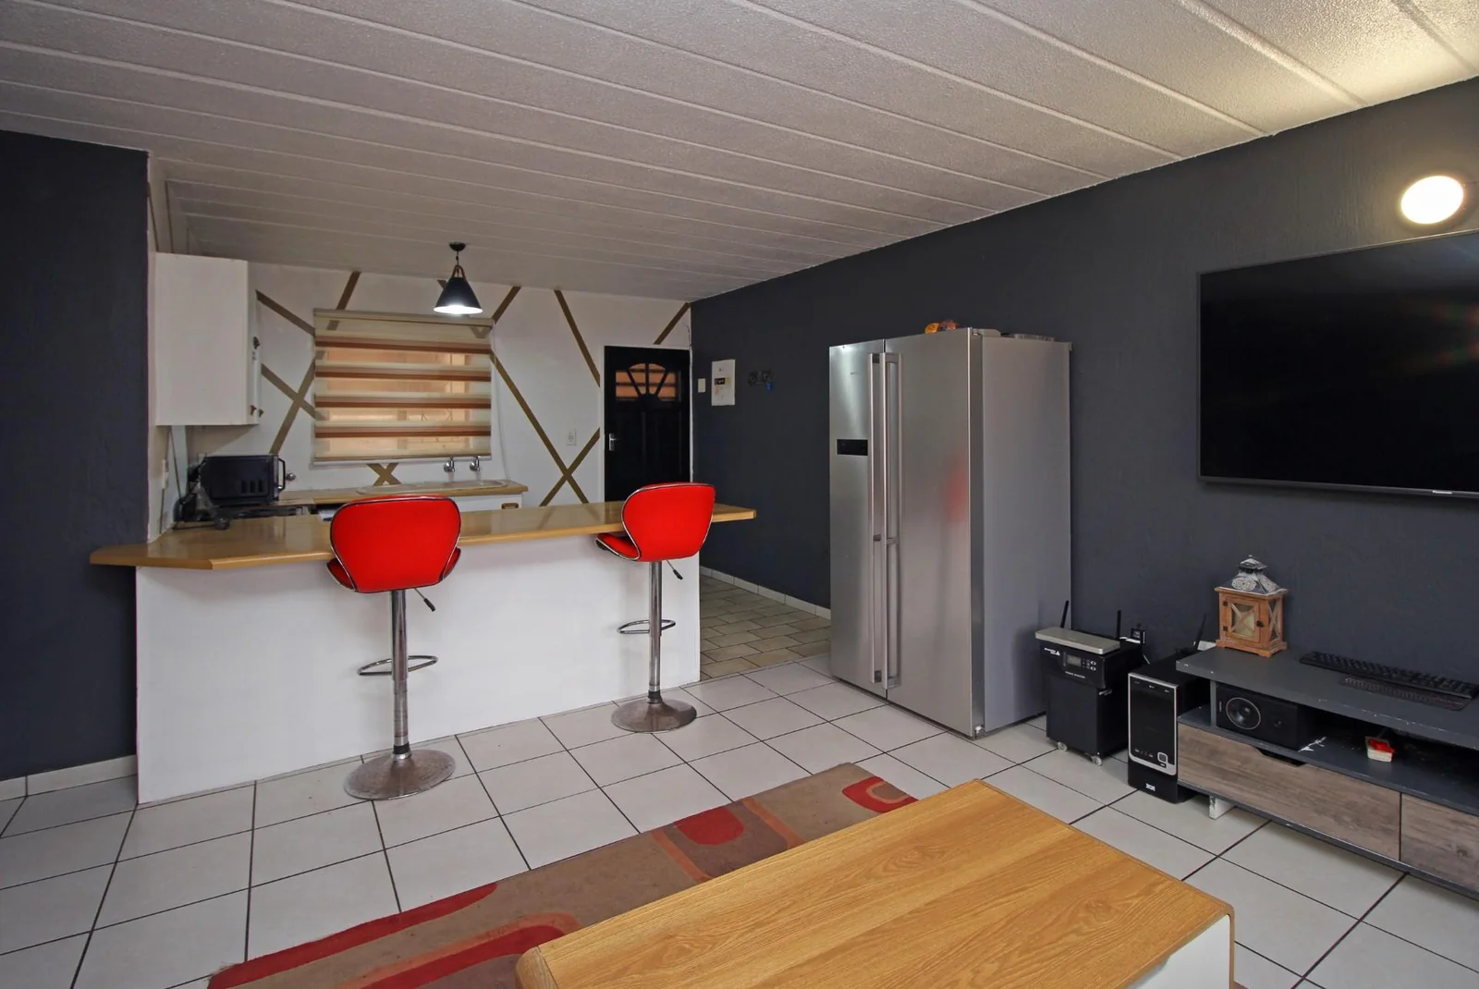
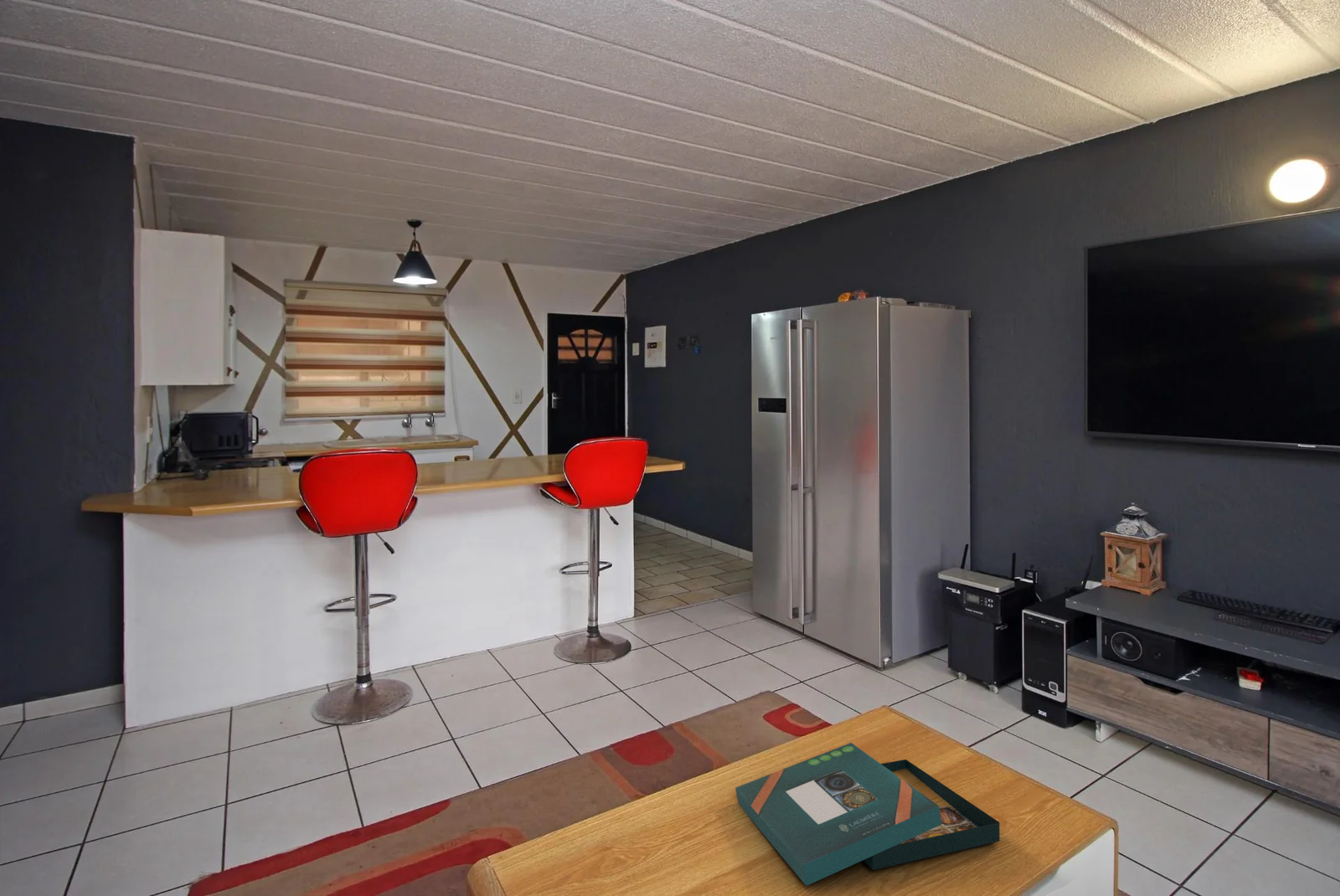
+ board game [734,742,1001,886]
